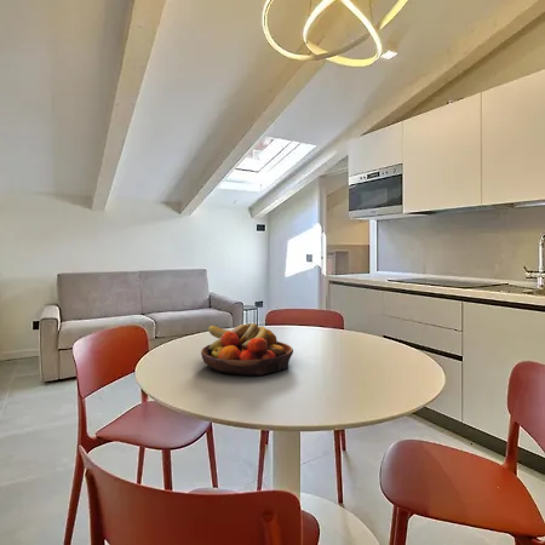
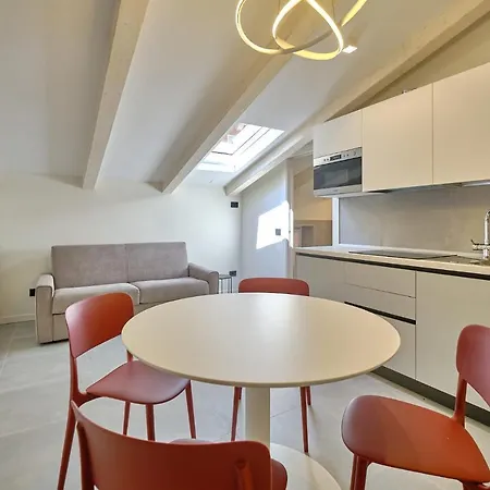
- fruit bowl [200,322,294,377]
